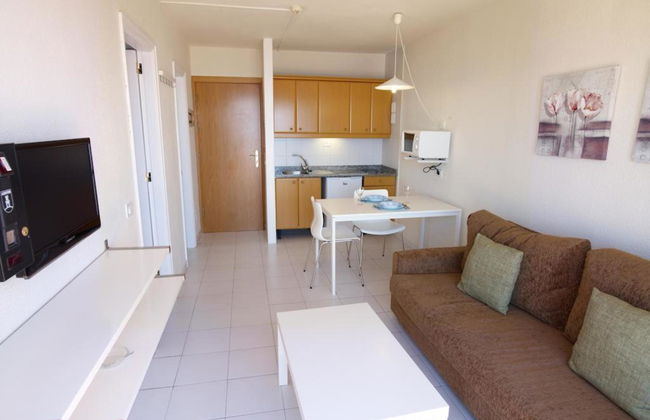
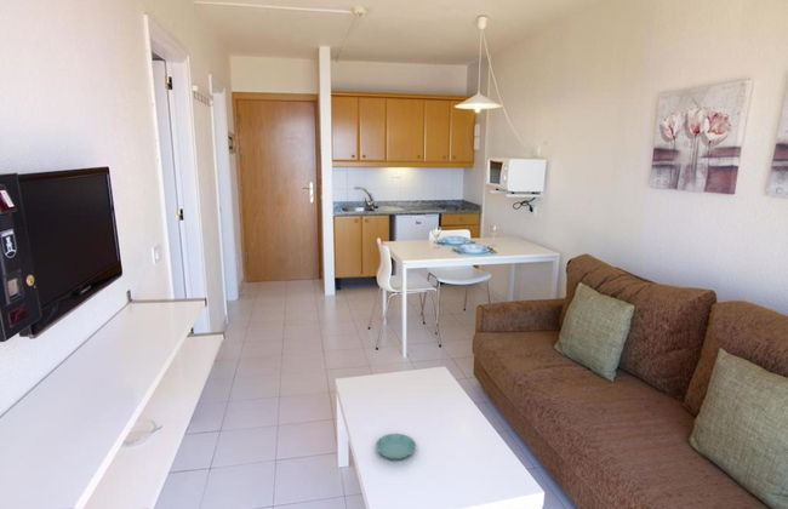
+ saucer [375,433,417,461]
